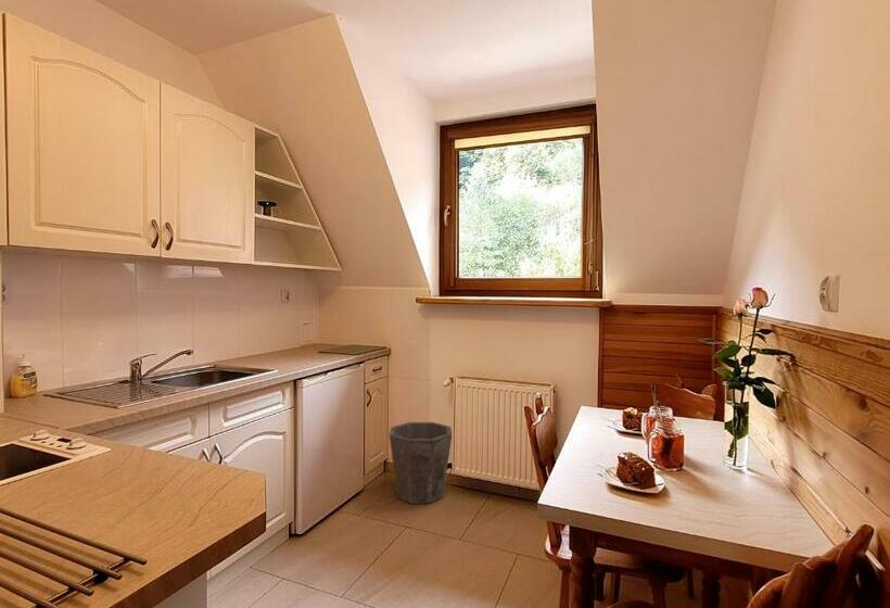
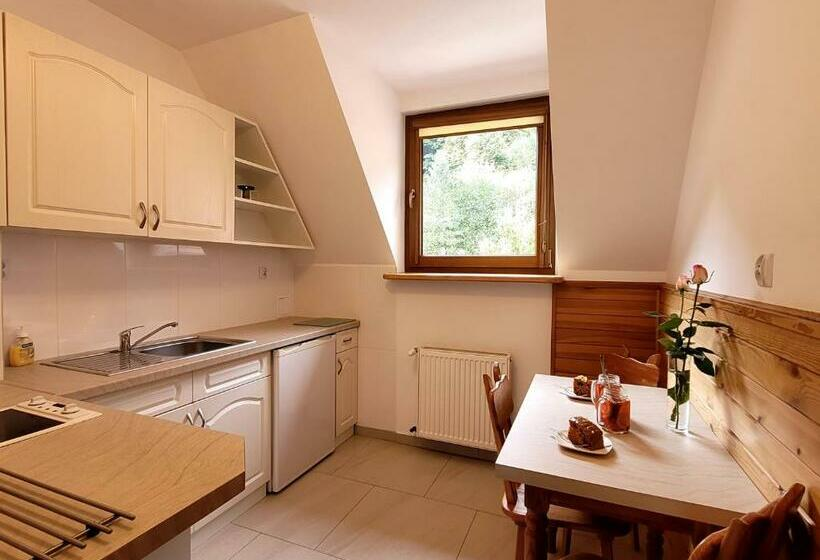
- waste bin [389,421,453,505]
